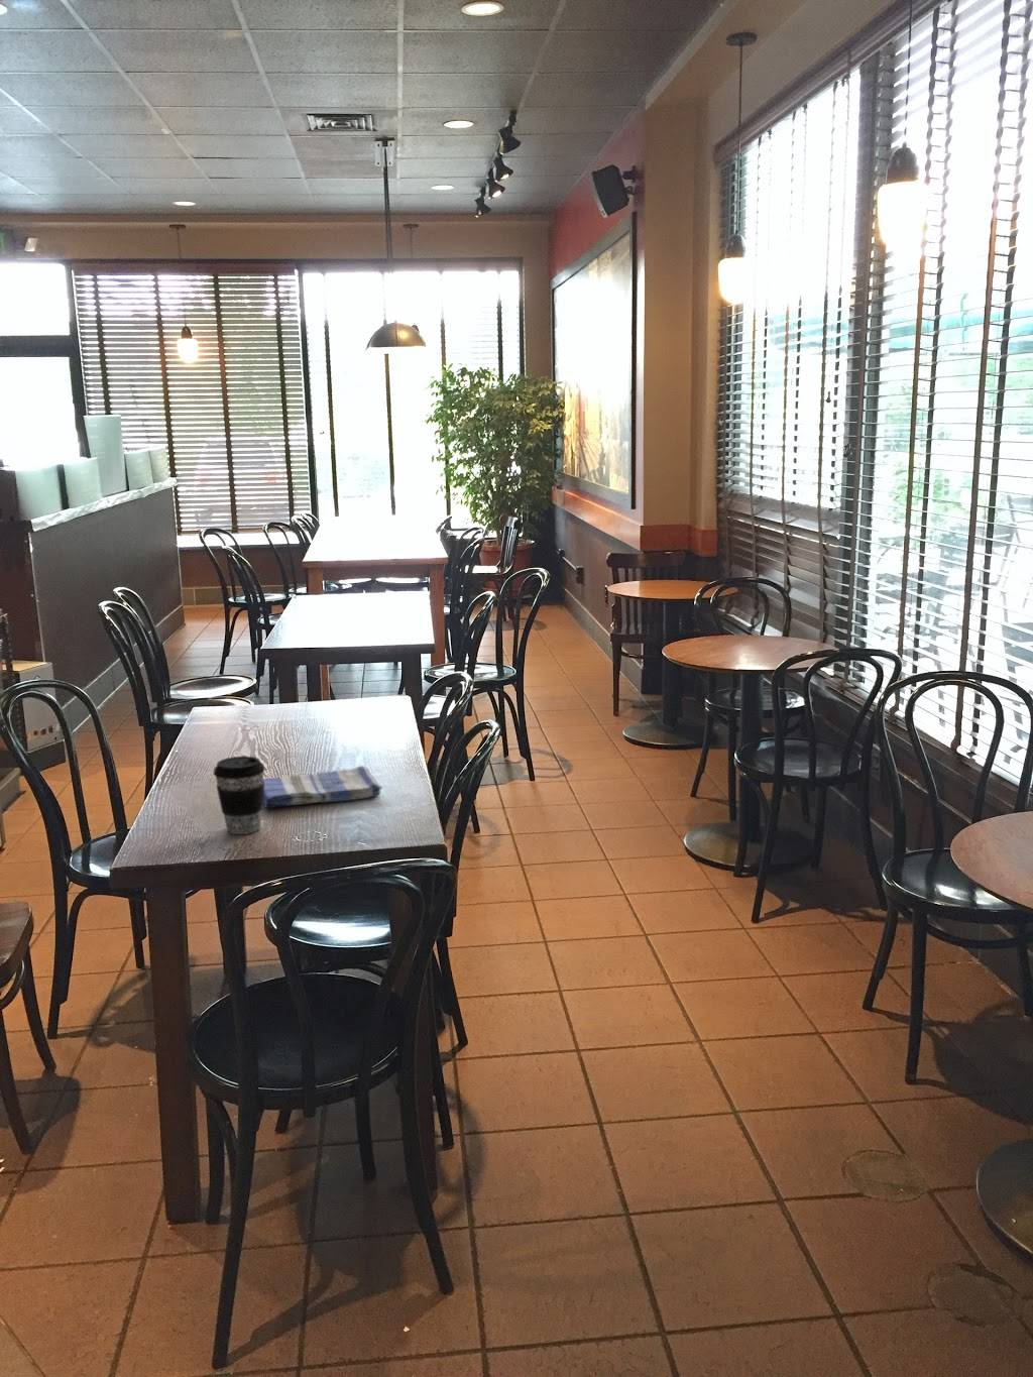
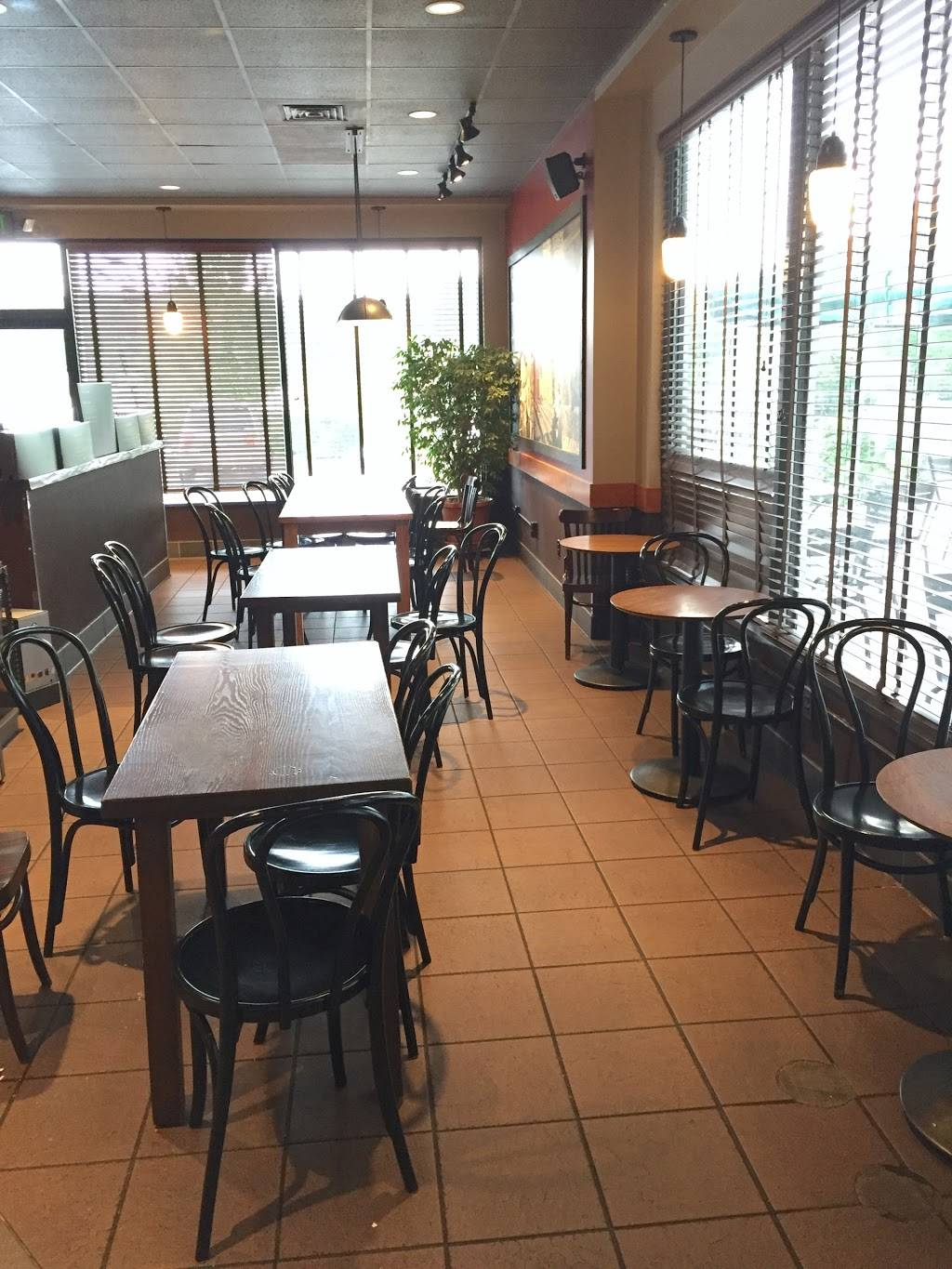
- dish towel [264,765,383,809]
- coffee cup [213,755,266,836]
